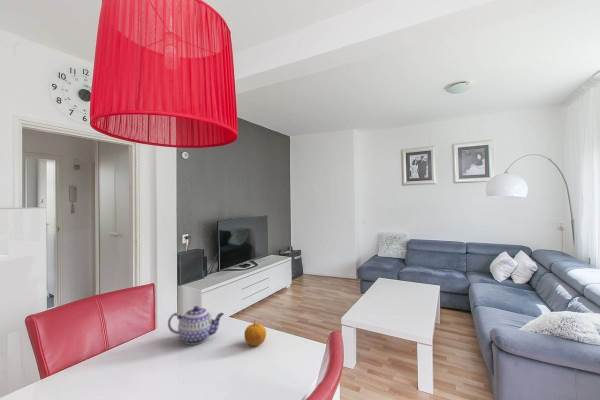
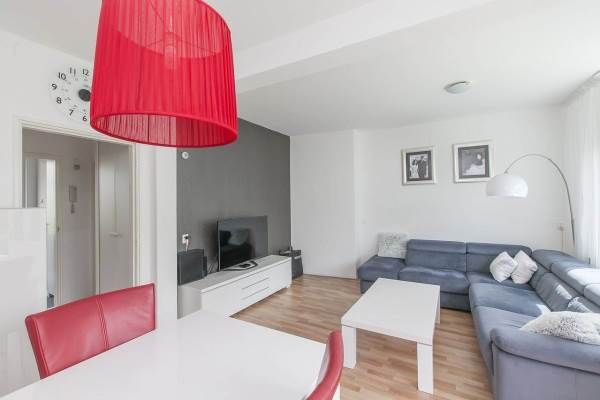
- teapot [167,305,225,346]
- fruit [244,319,267,347]
